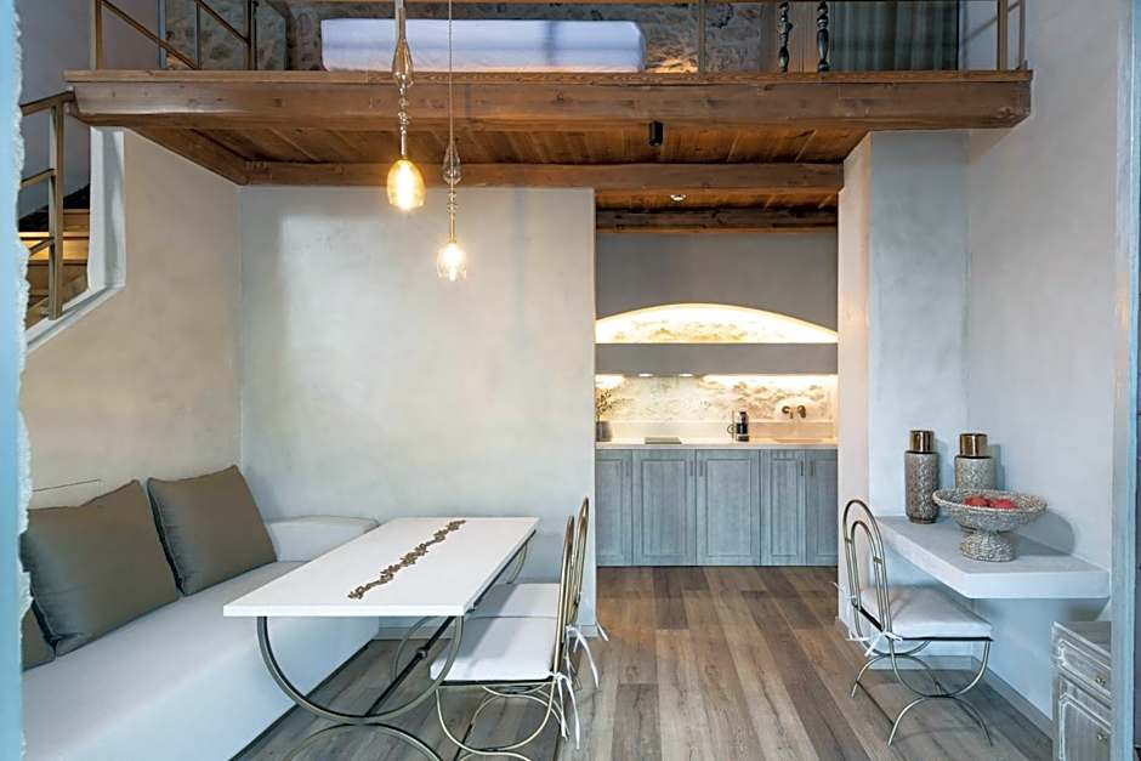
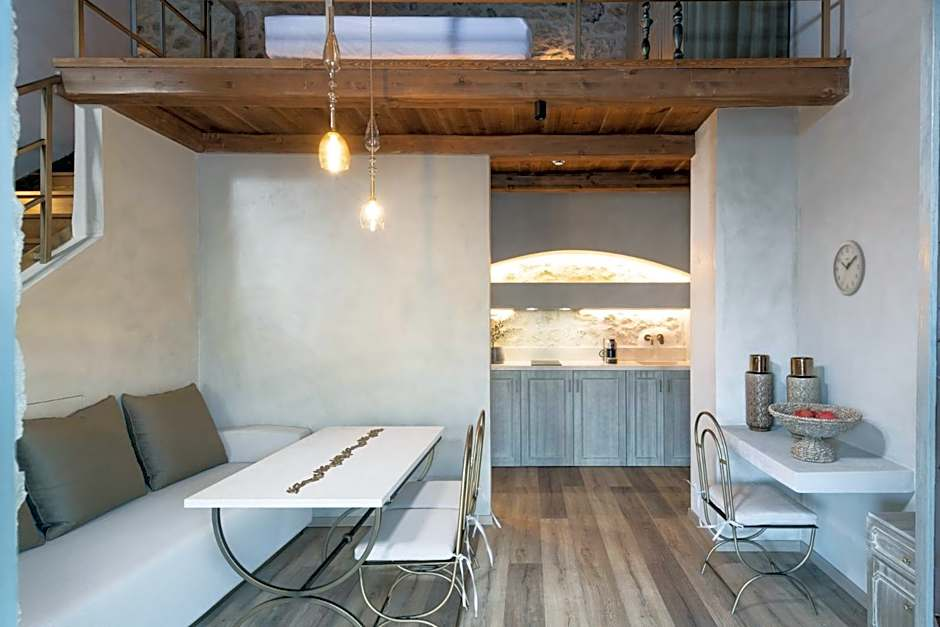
+ wall clock [832,239,867,297]
